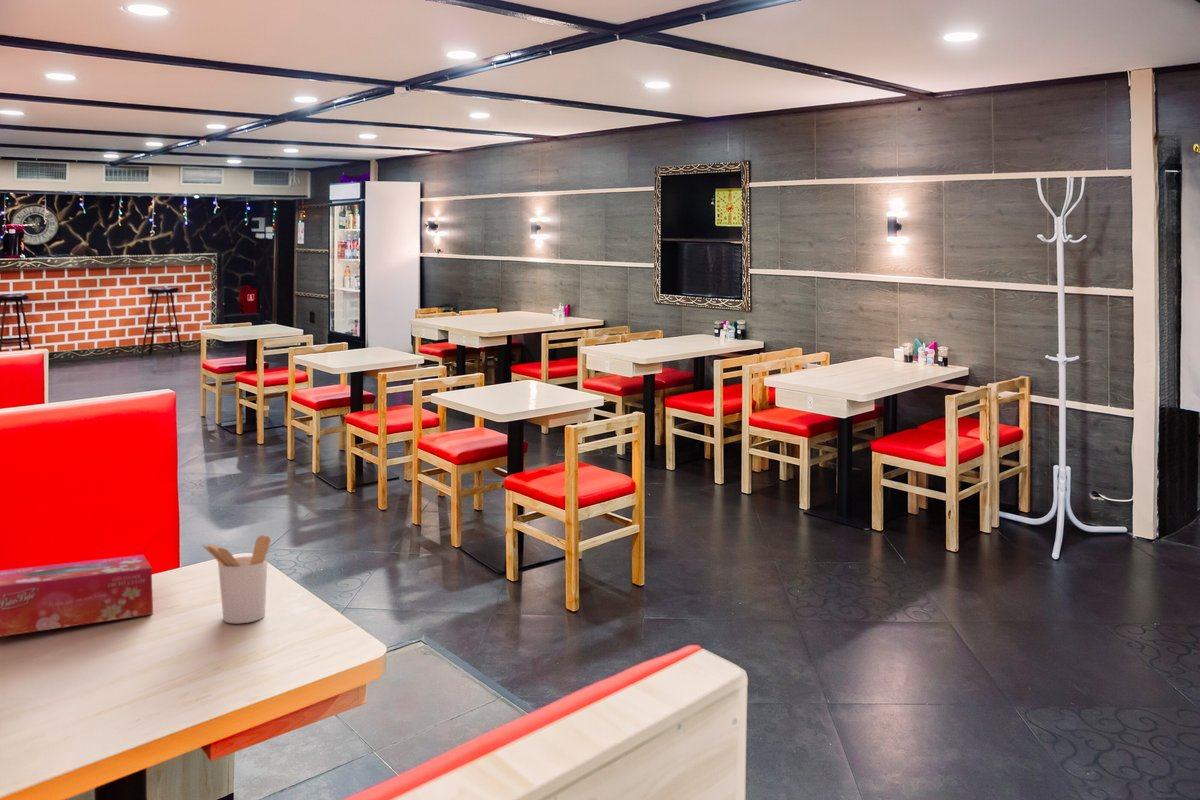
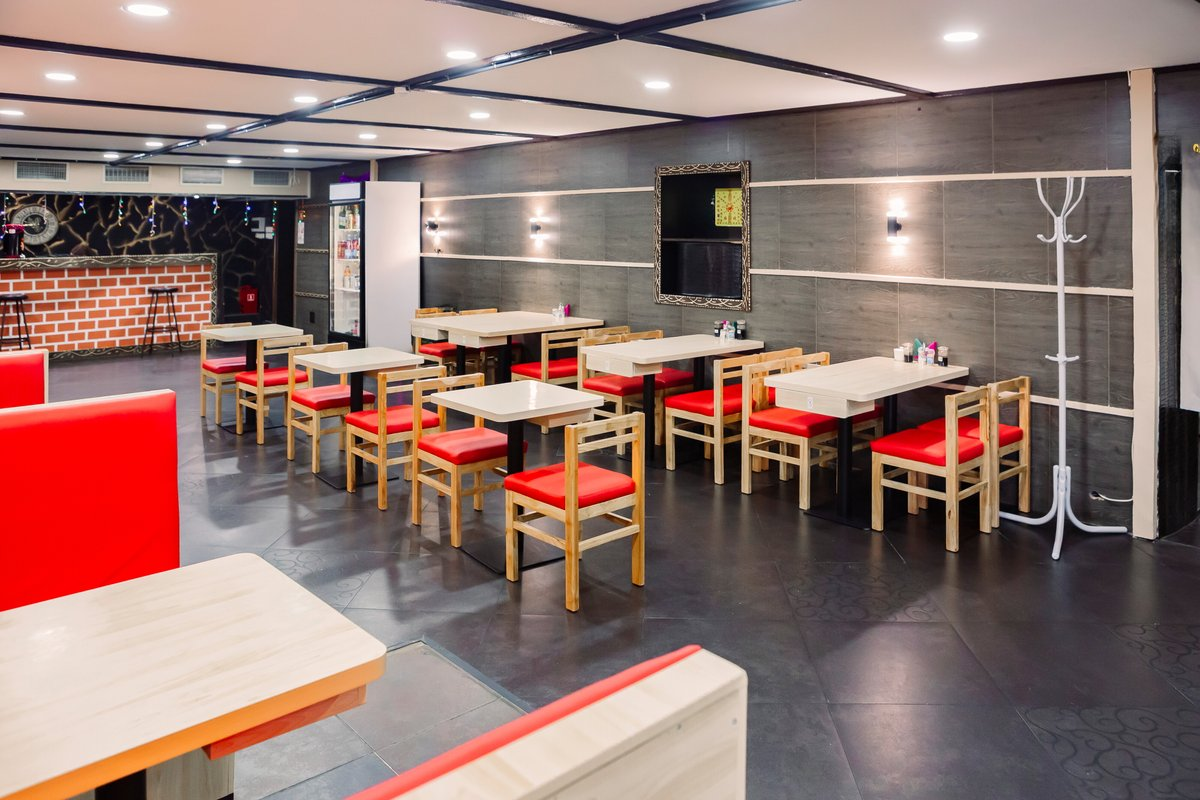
- tissue box [0,554,154,637]
- utensil holder [201,534,272,624]
